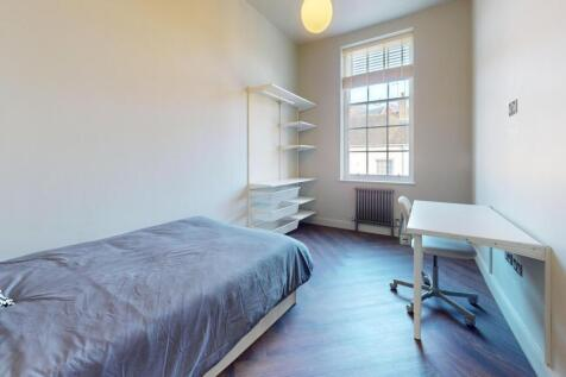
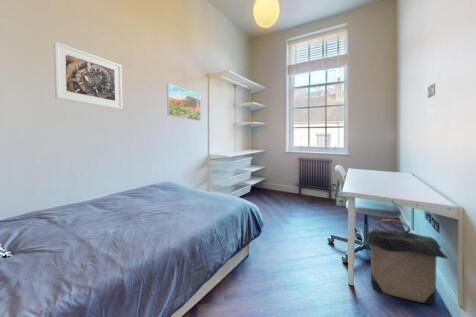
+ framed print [166,83,202,122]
+ laundry hamper [365,218,449,305]
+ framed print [53,40,124,111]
